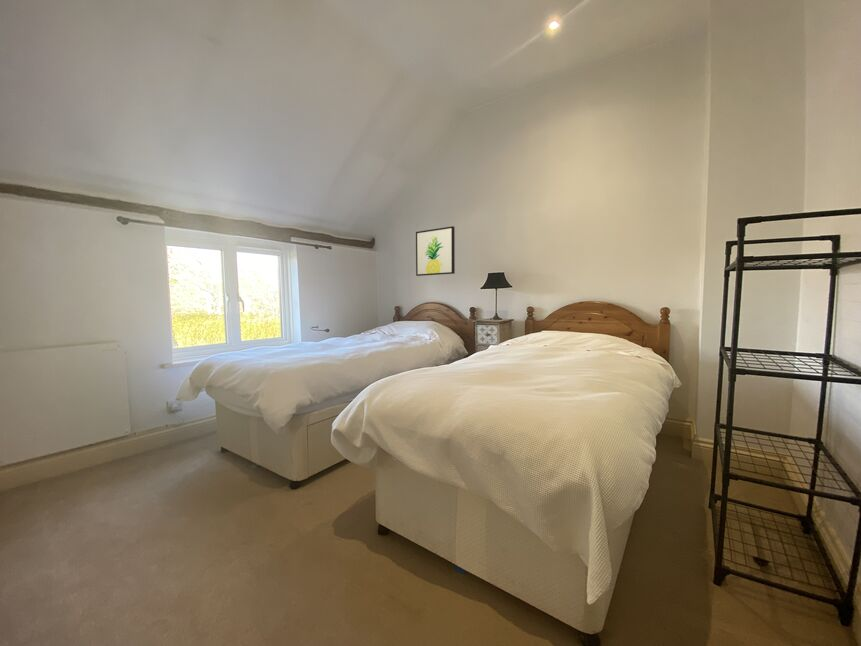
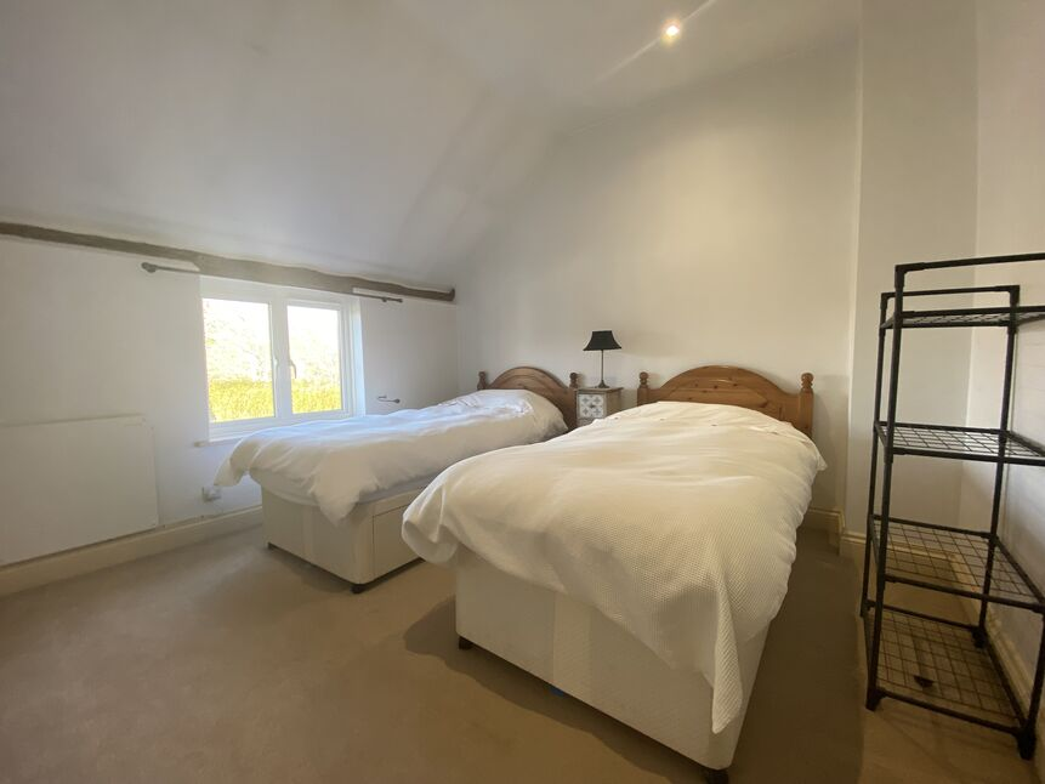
- wall art [415,225,456,277]
